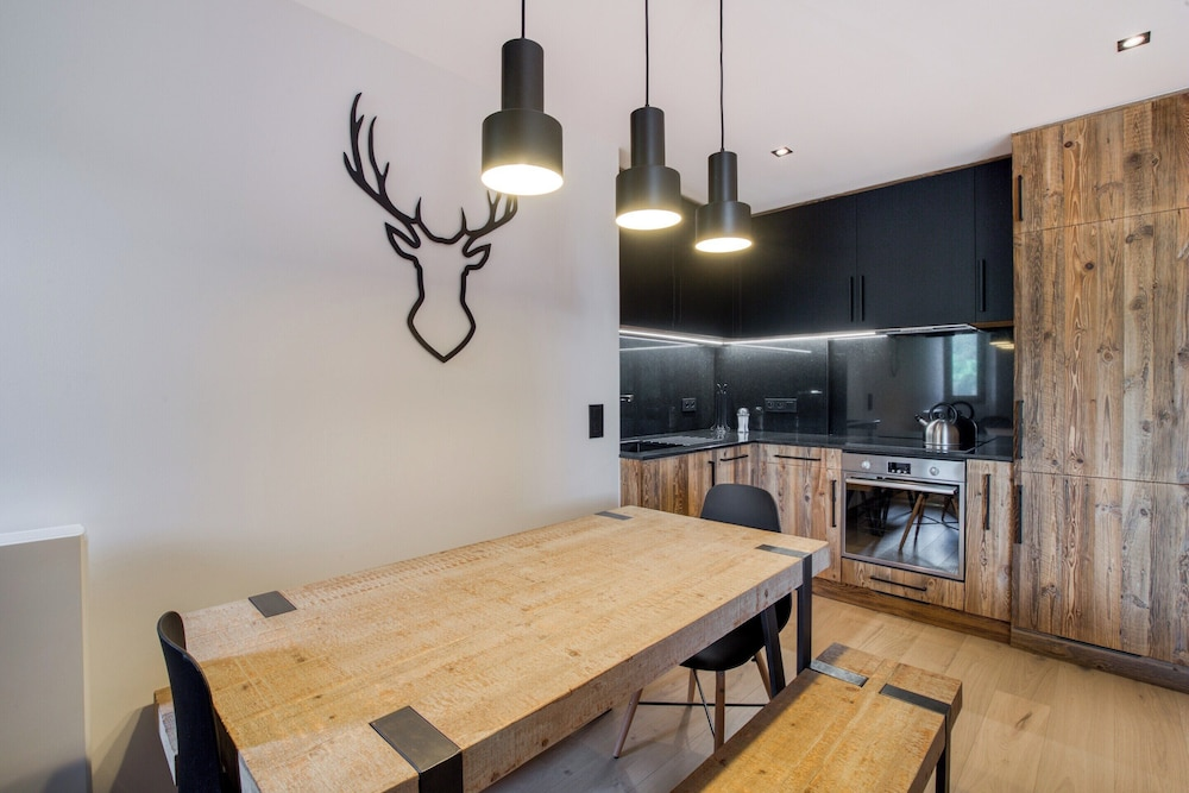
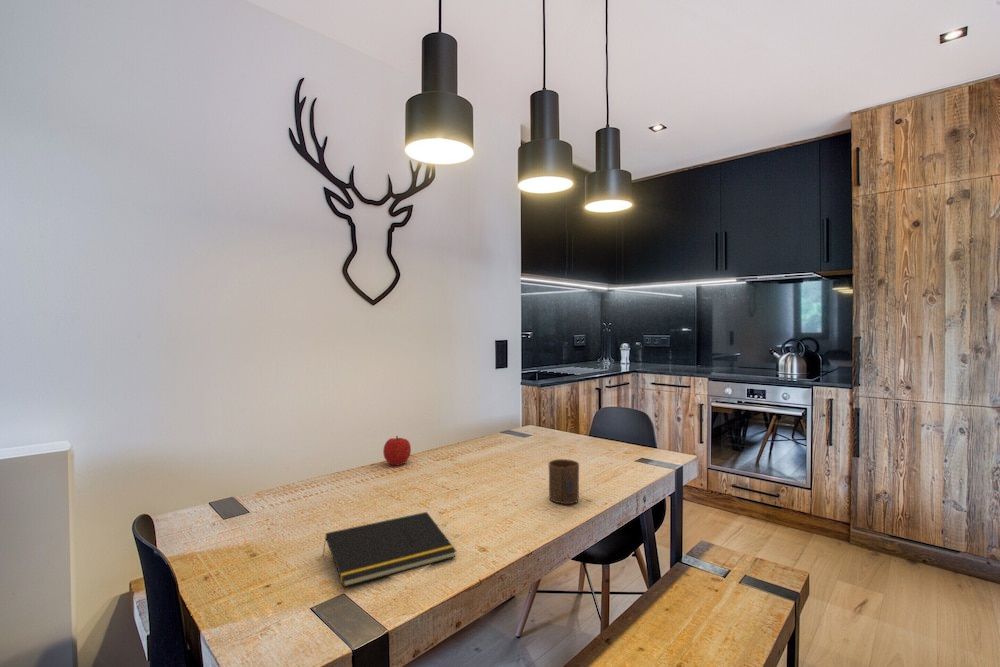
+ fruit [382,435,412,467]
+ cup [548,458,580,505]
+ notepad [322,511,457,588]
